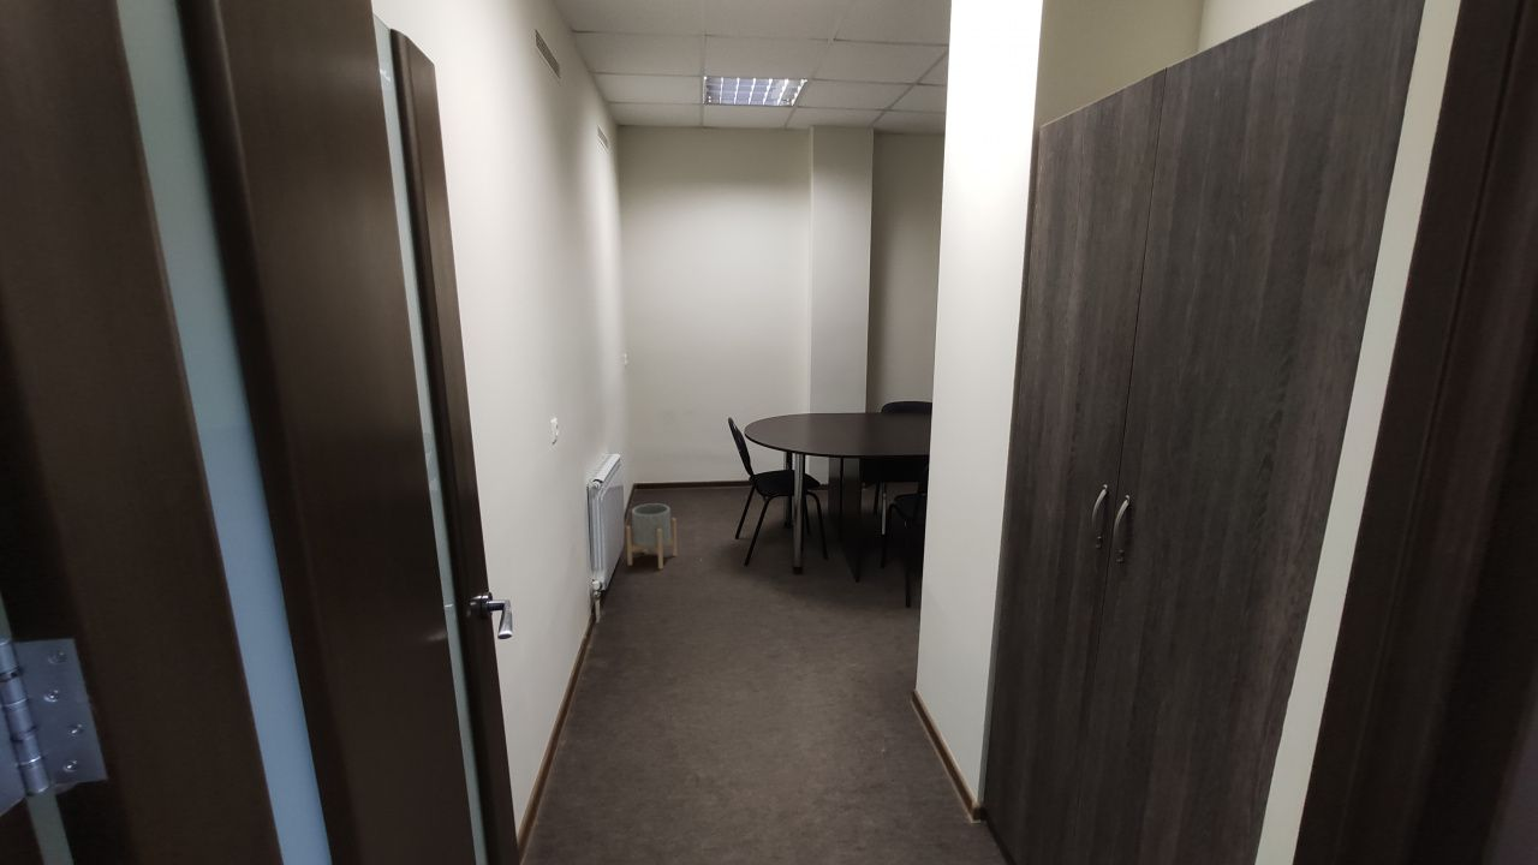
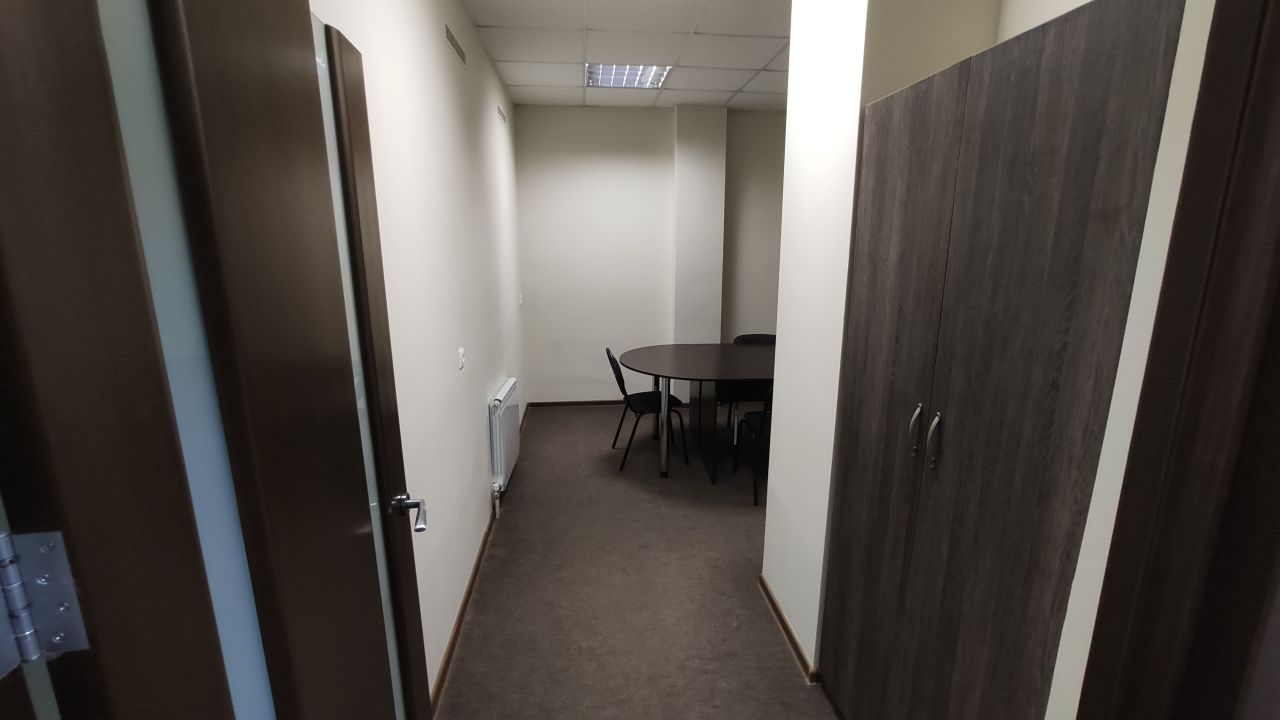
- planter [625,502,678,571]
